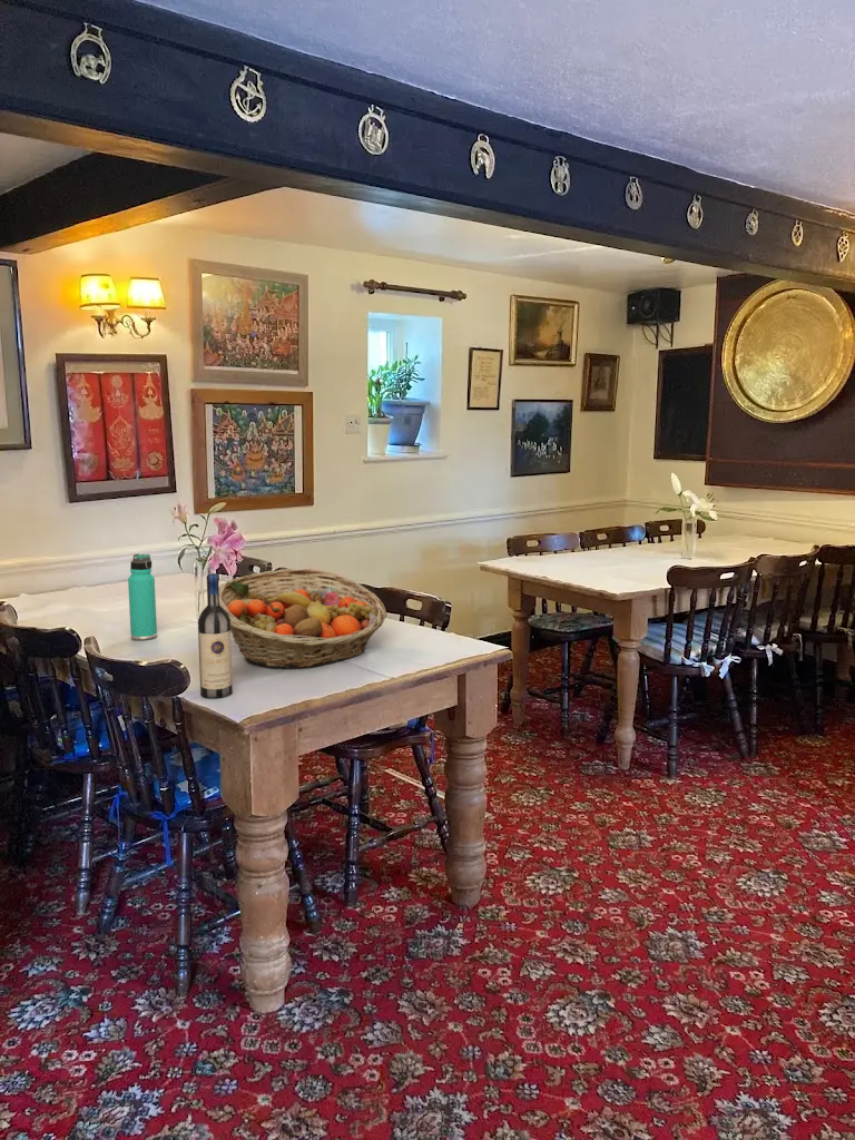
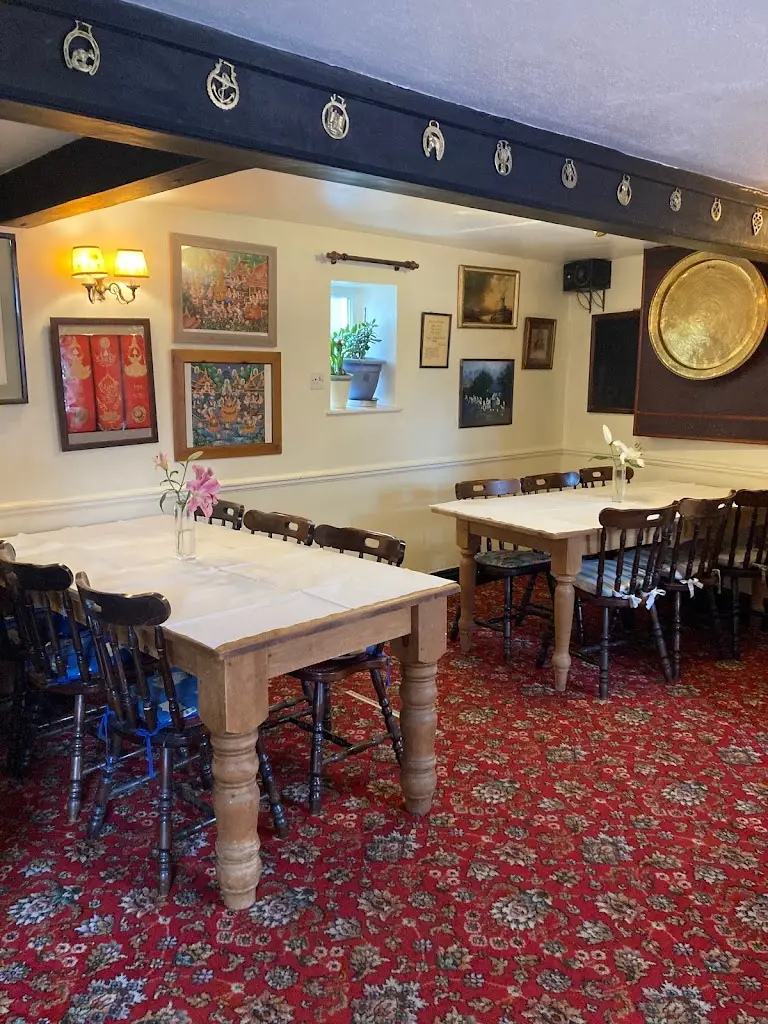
- fruit basket [219,568,387,669]
- wine bottle [197,572,234,699]
- thermos bottle [127,553,158,641]
